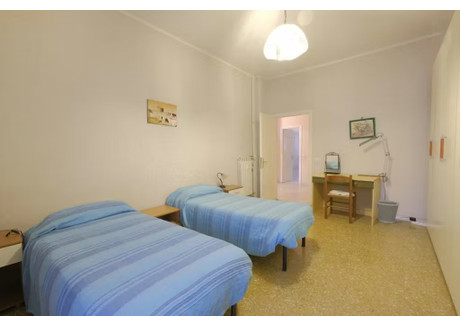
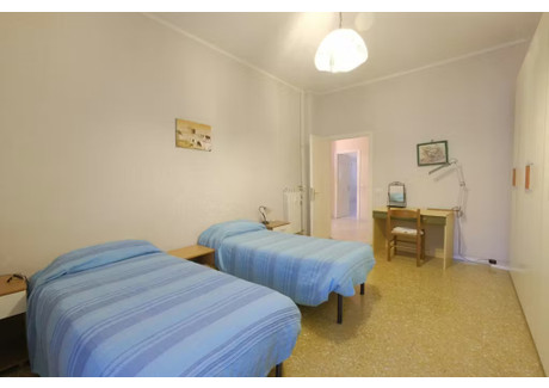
- wastebasket [376,199,400,224]
